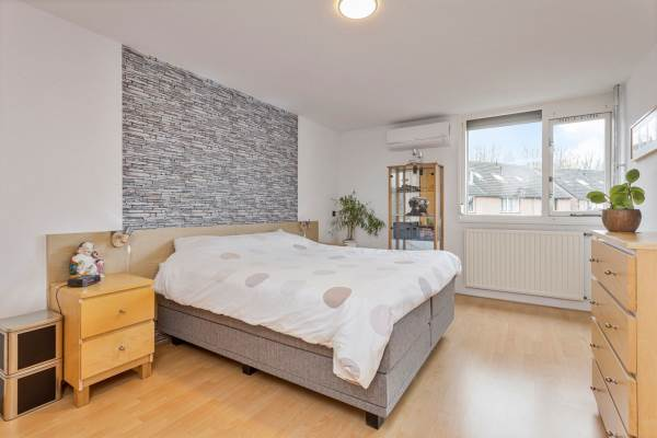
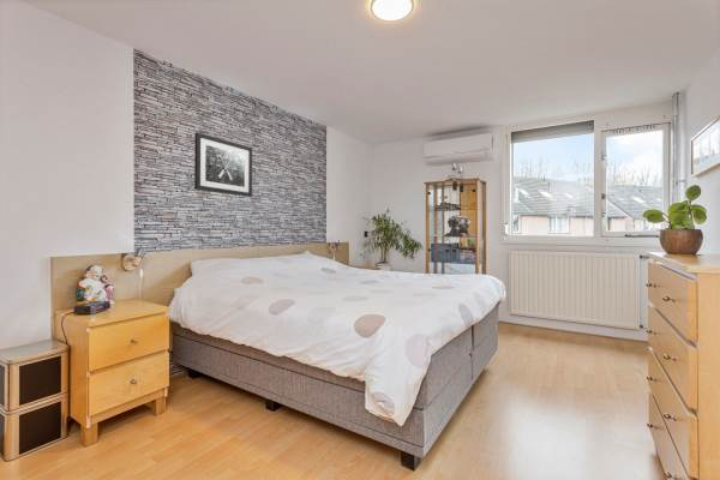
+ wall art [193,131,253,198]
